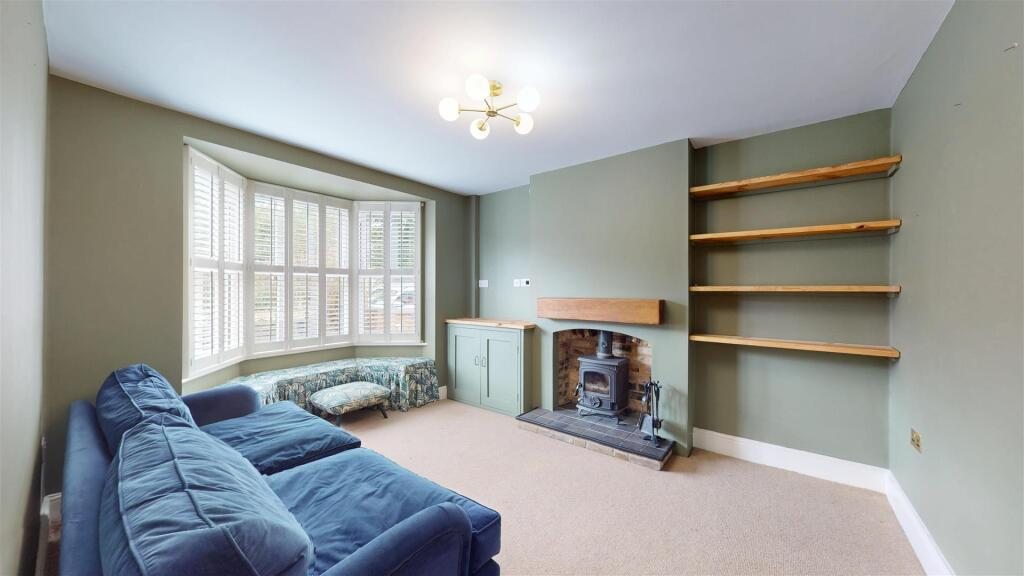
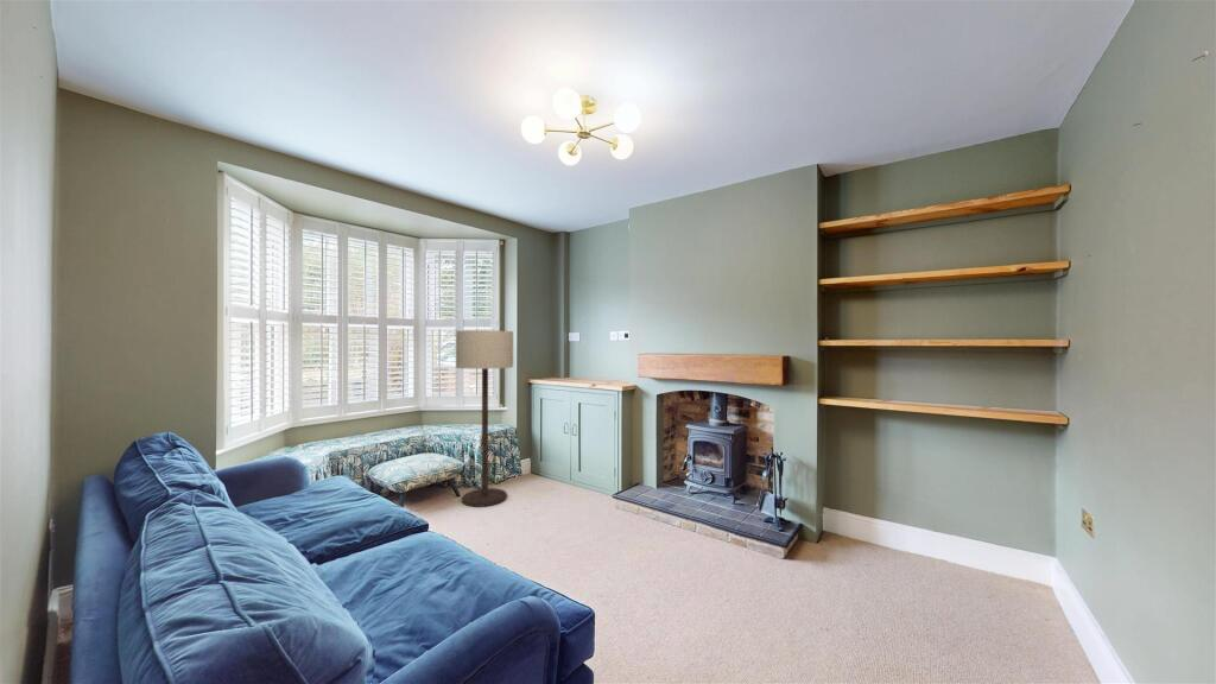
+ floor lamp [455,329,514,508]
